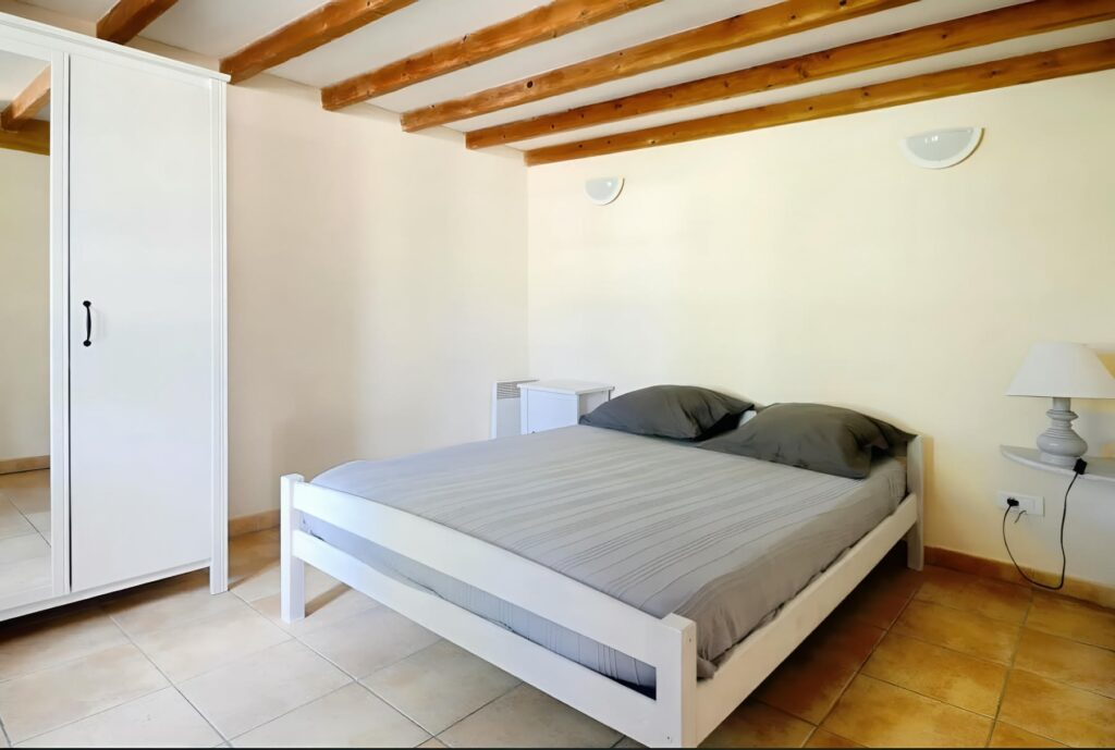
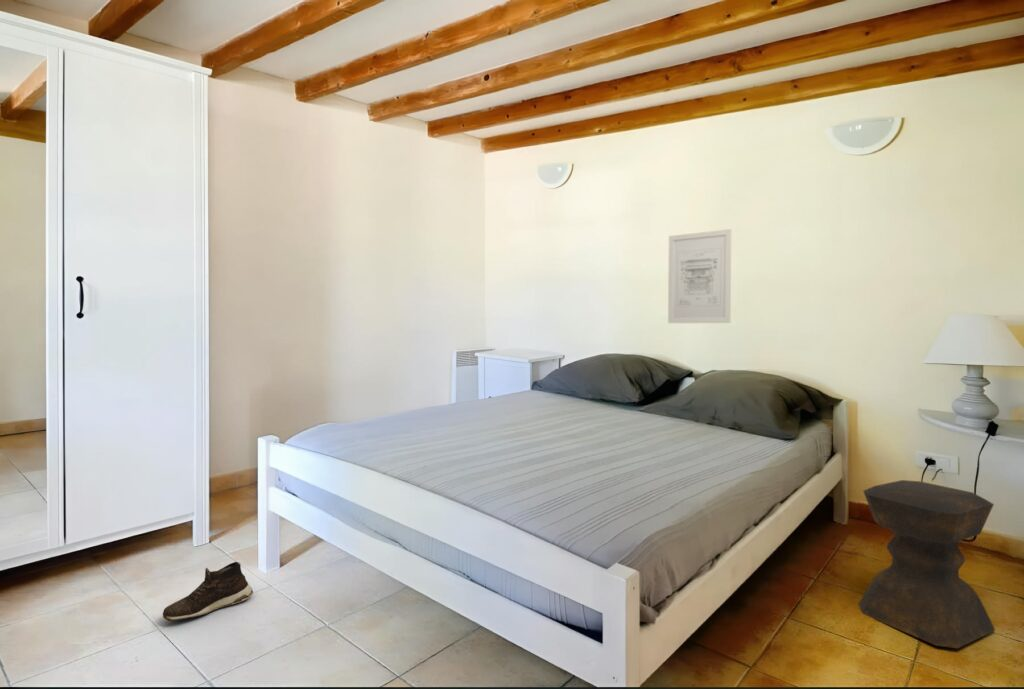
+ stool [857,479,996,649]
+ wall art [667,228,732,324]
+ shoe [162,561,254,622]
